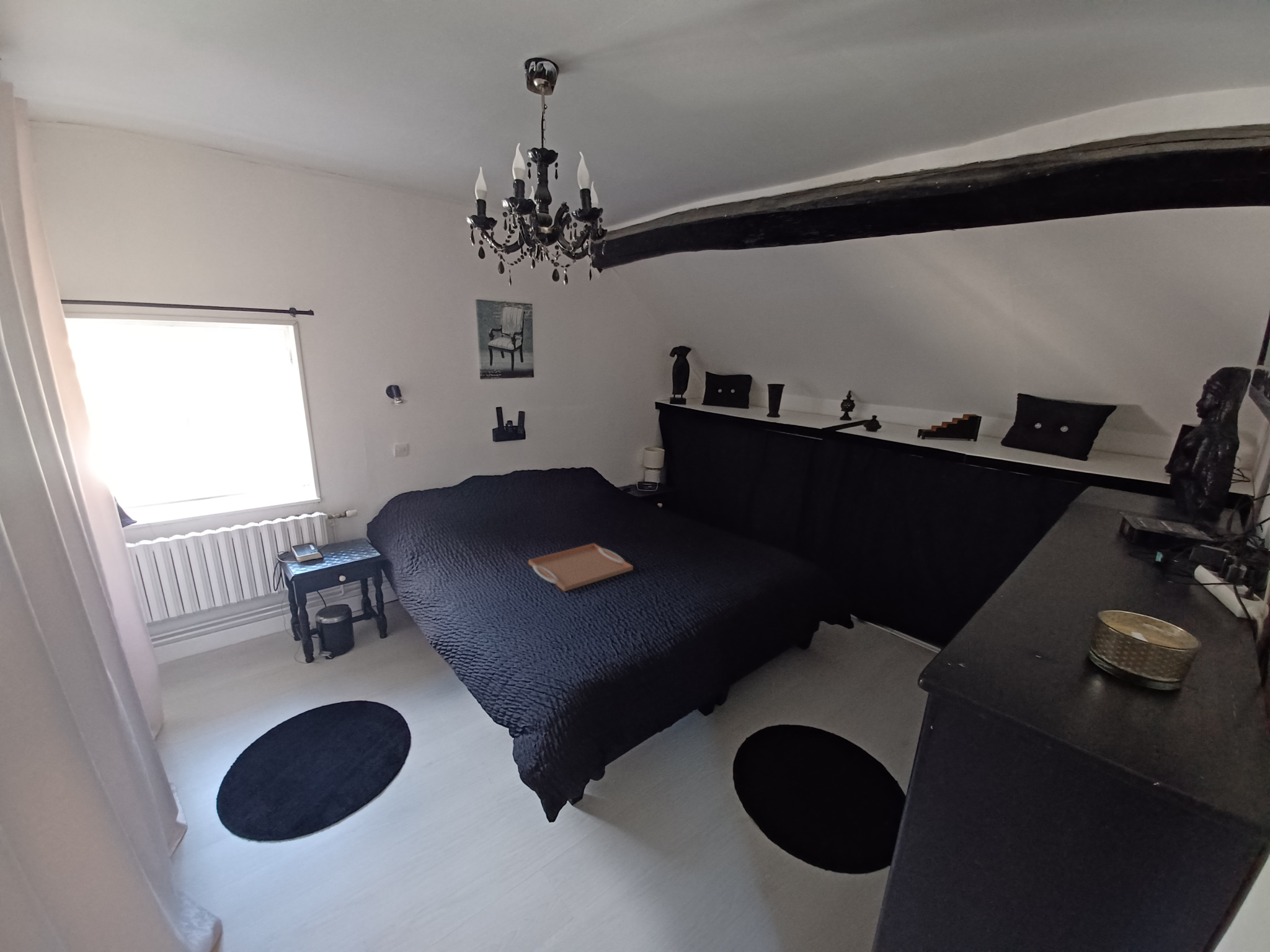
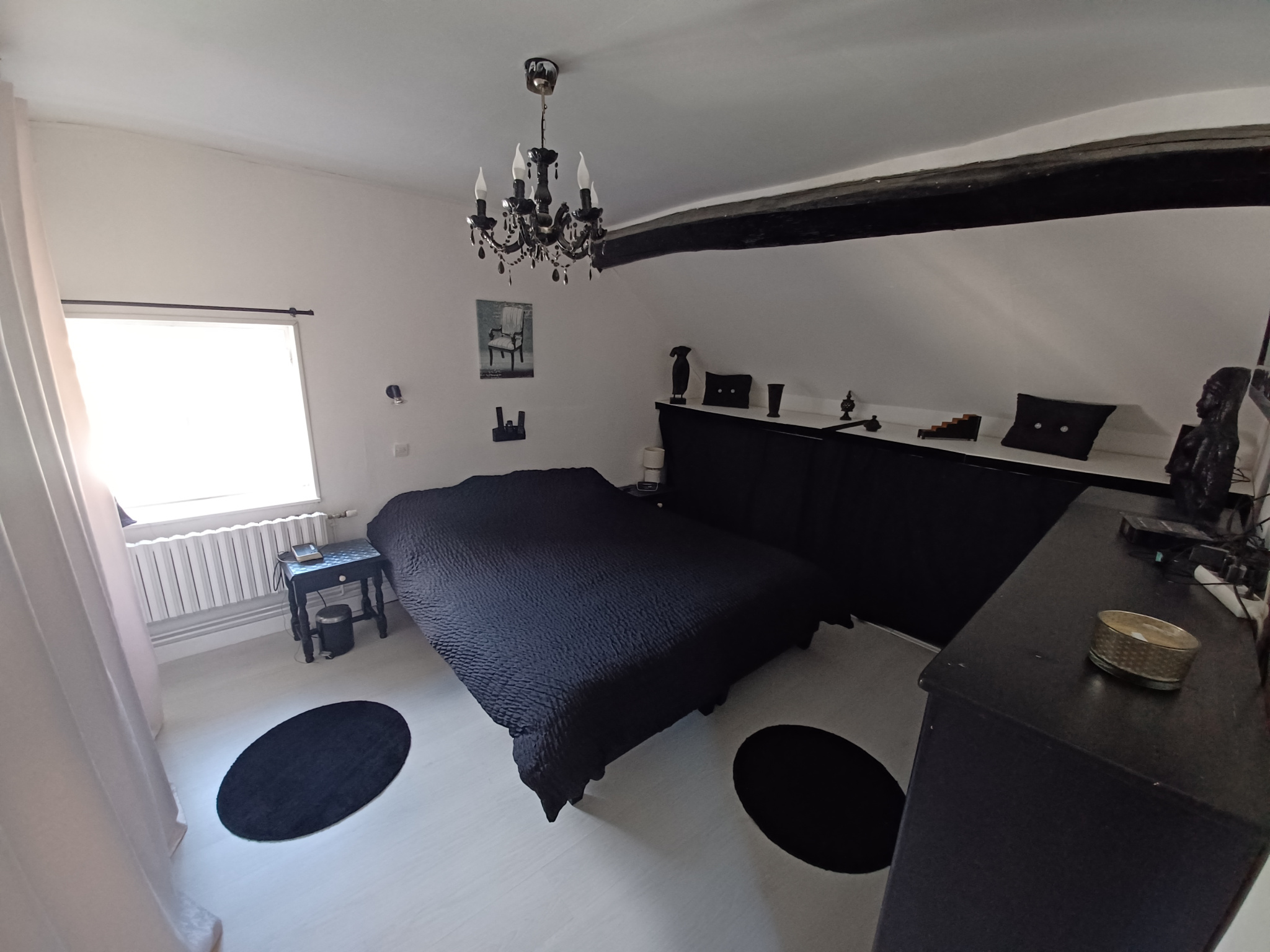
- serving tray [528,542,634,592]
